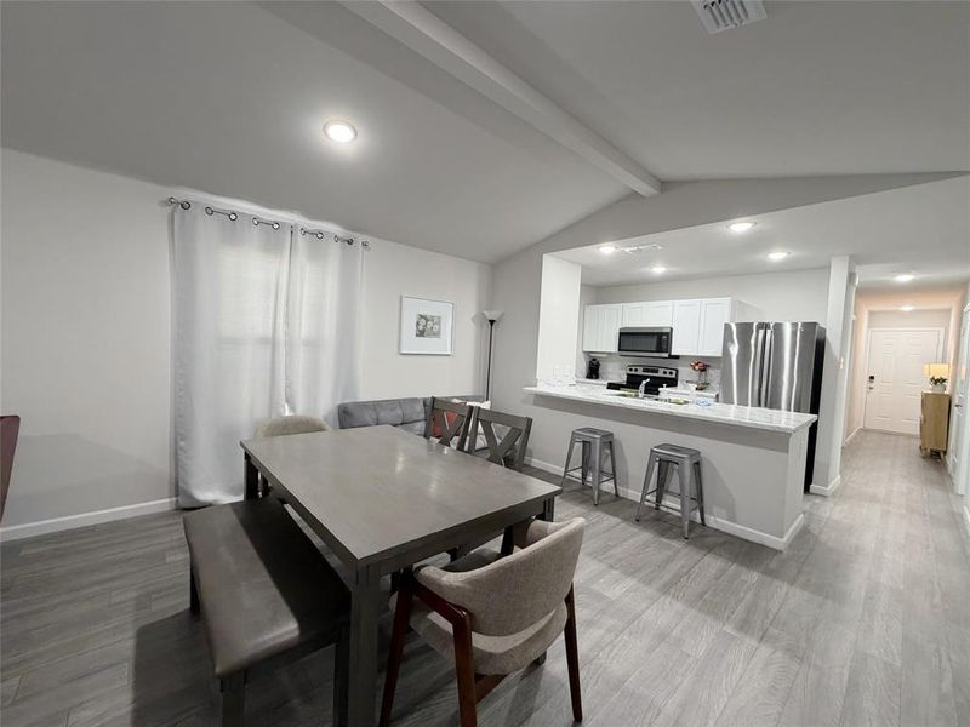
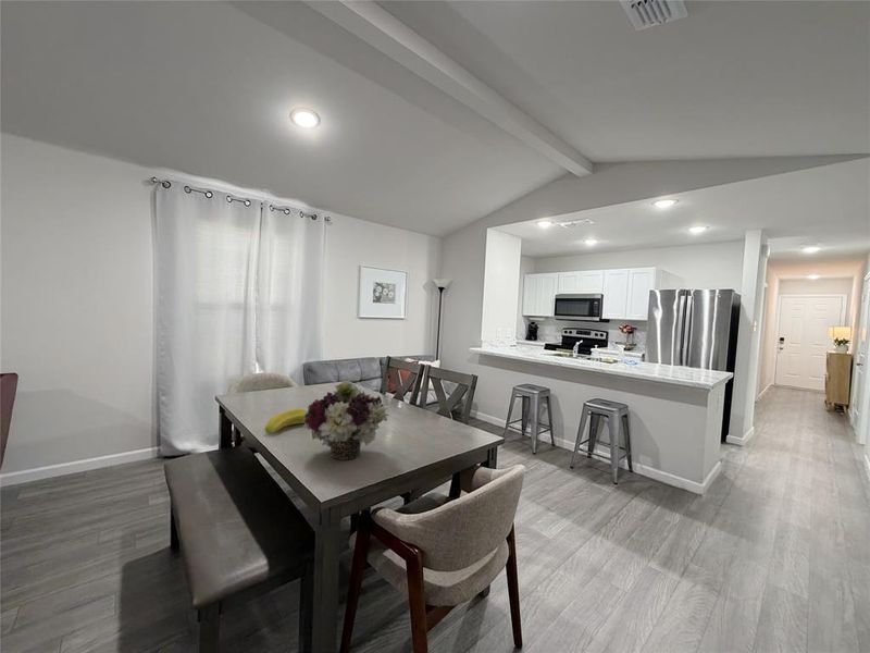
+ fruit [264,407,308,434]
+ flower arrangement [302,379,390,461]
